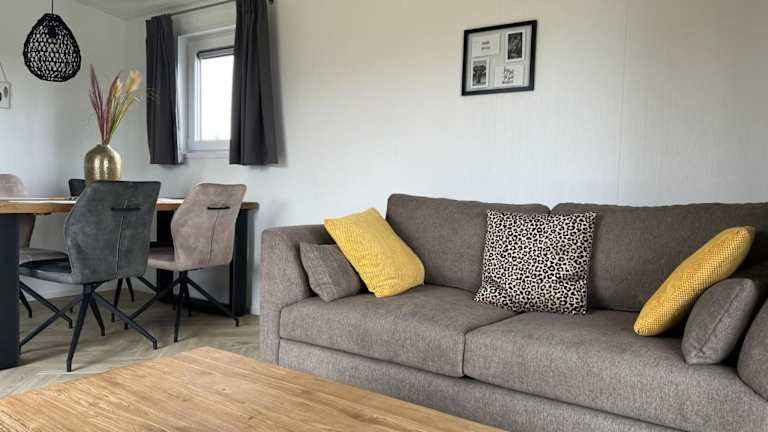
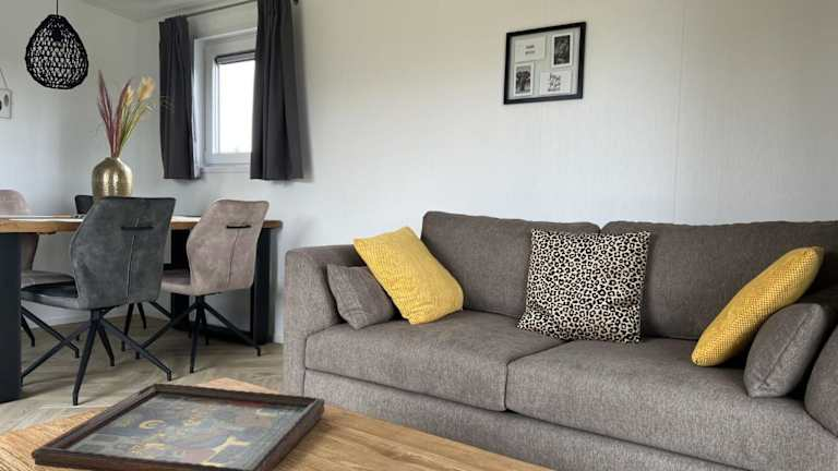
+ decorative tray [31,382,326,471]
